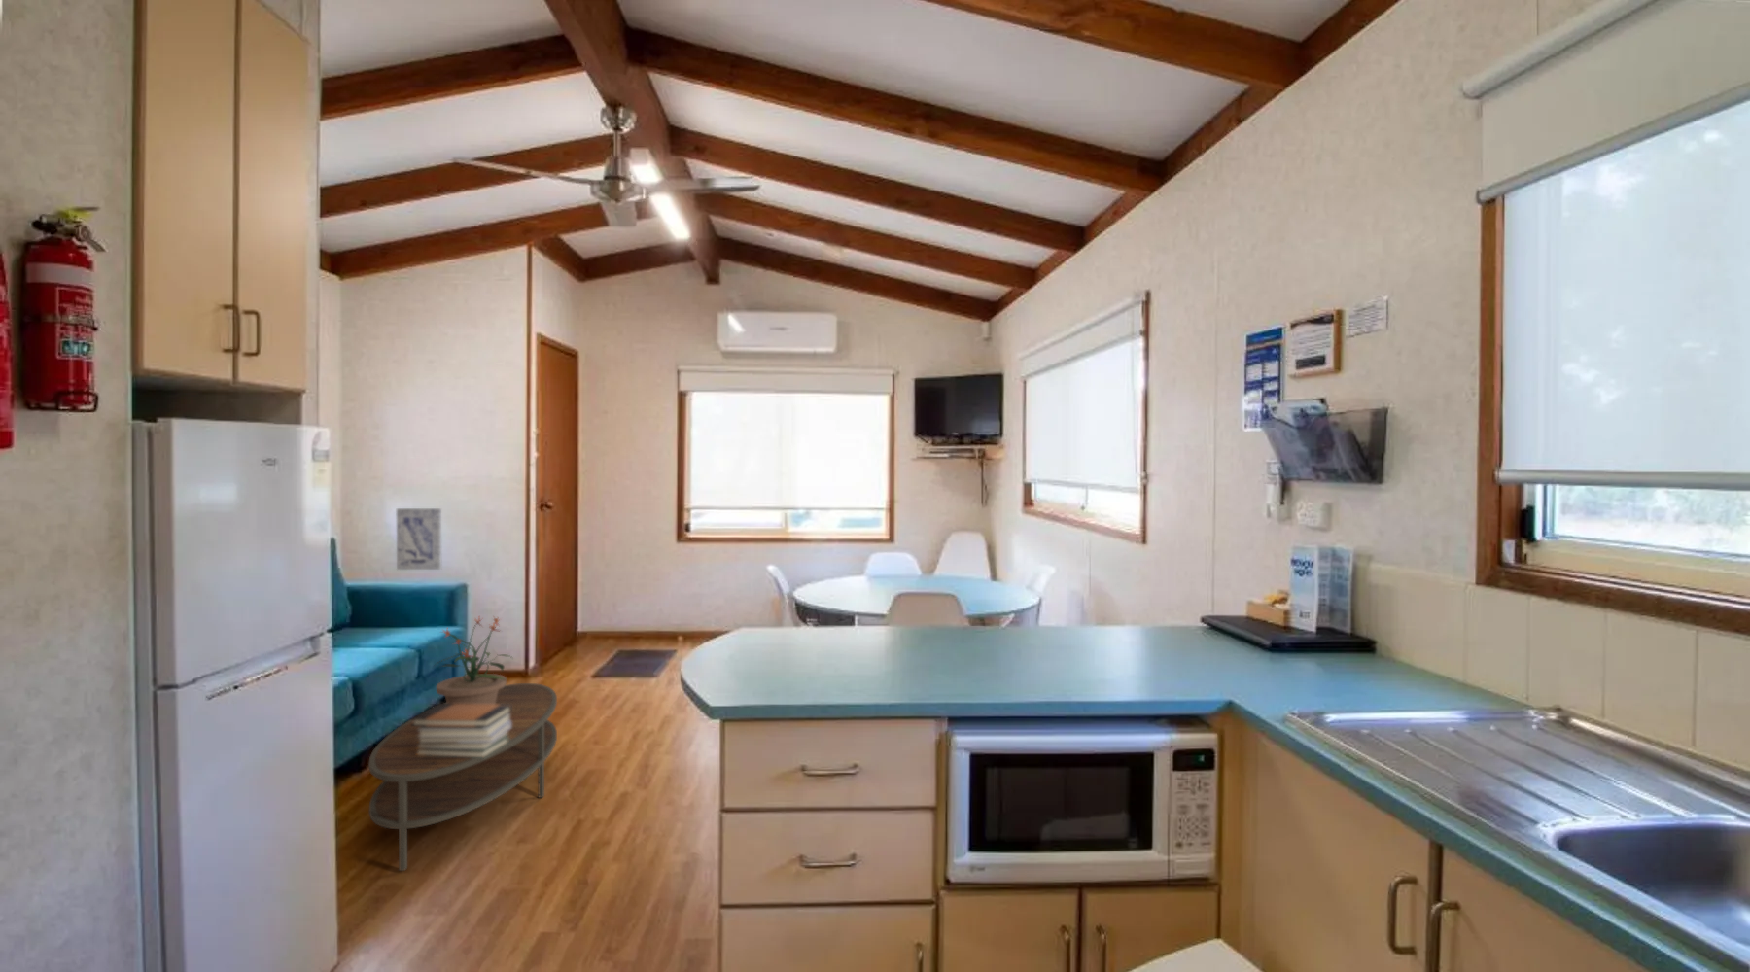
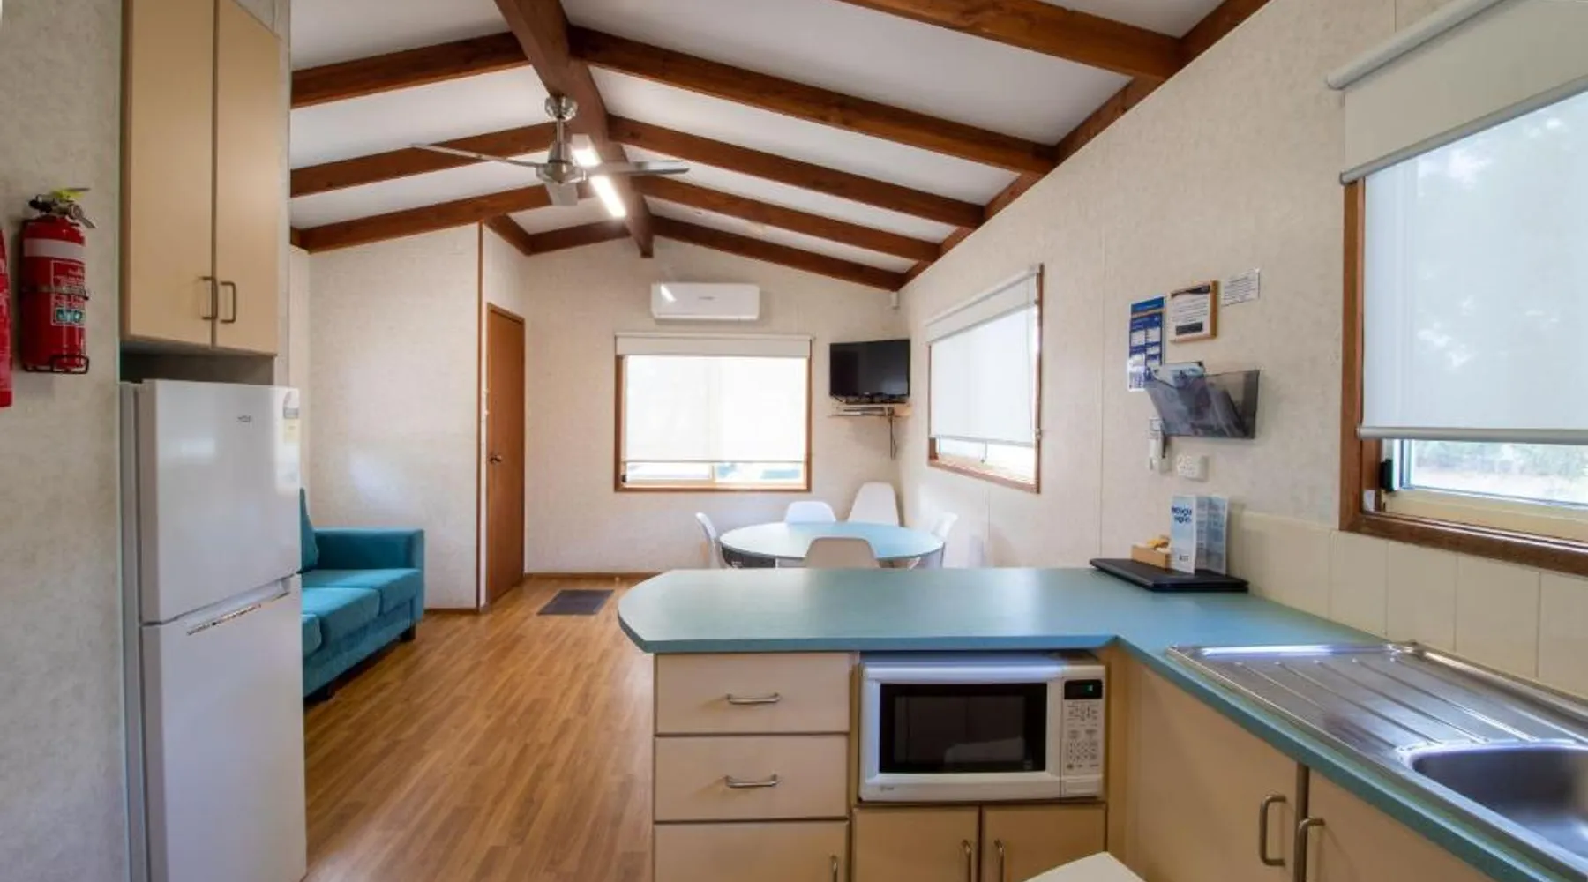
- book stack [411,703,511,758]
- potted plant [432,616,515,705]
- wall art [396,508,443,571]
- coffee table [367,682,558,871]
